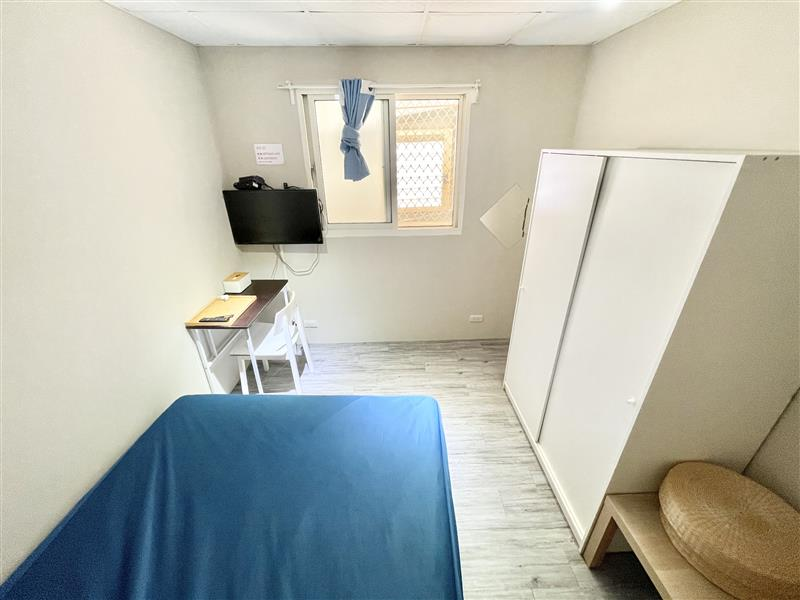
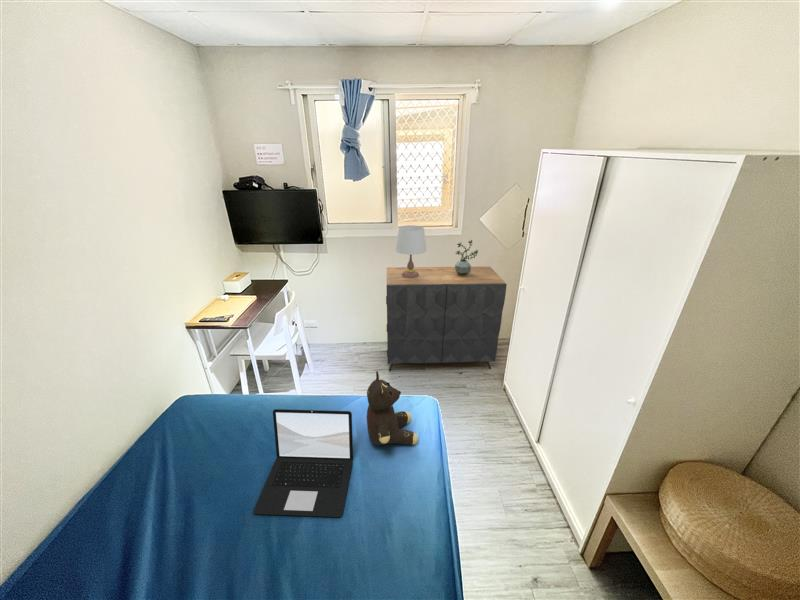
+ potted plant [454,239,479,275]
+ teddy bear [366,370,419,446]
+ table lamp [394,224,427,278]
+ dresser [385,266,508,372]
+ laptop [252,408,354,518]
